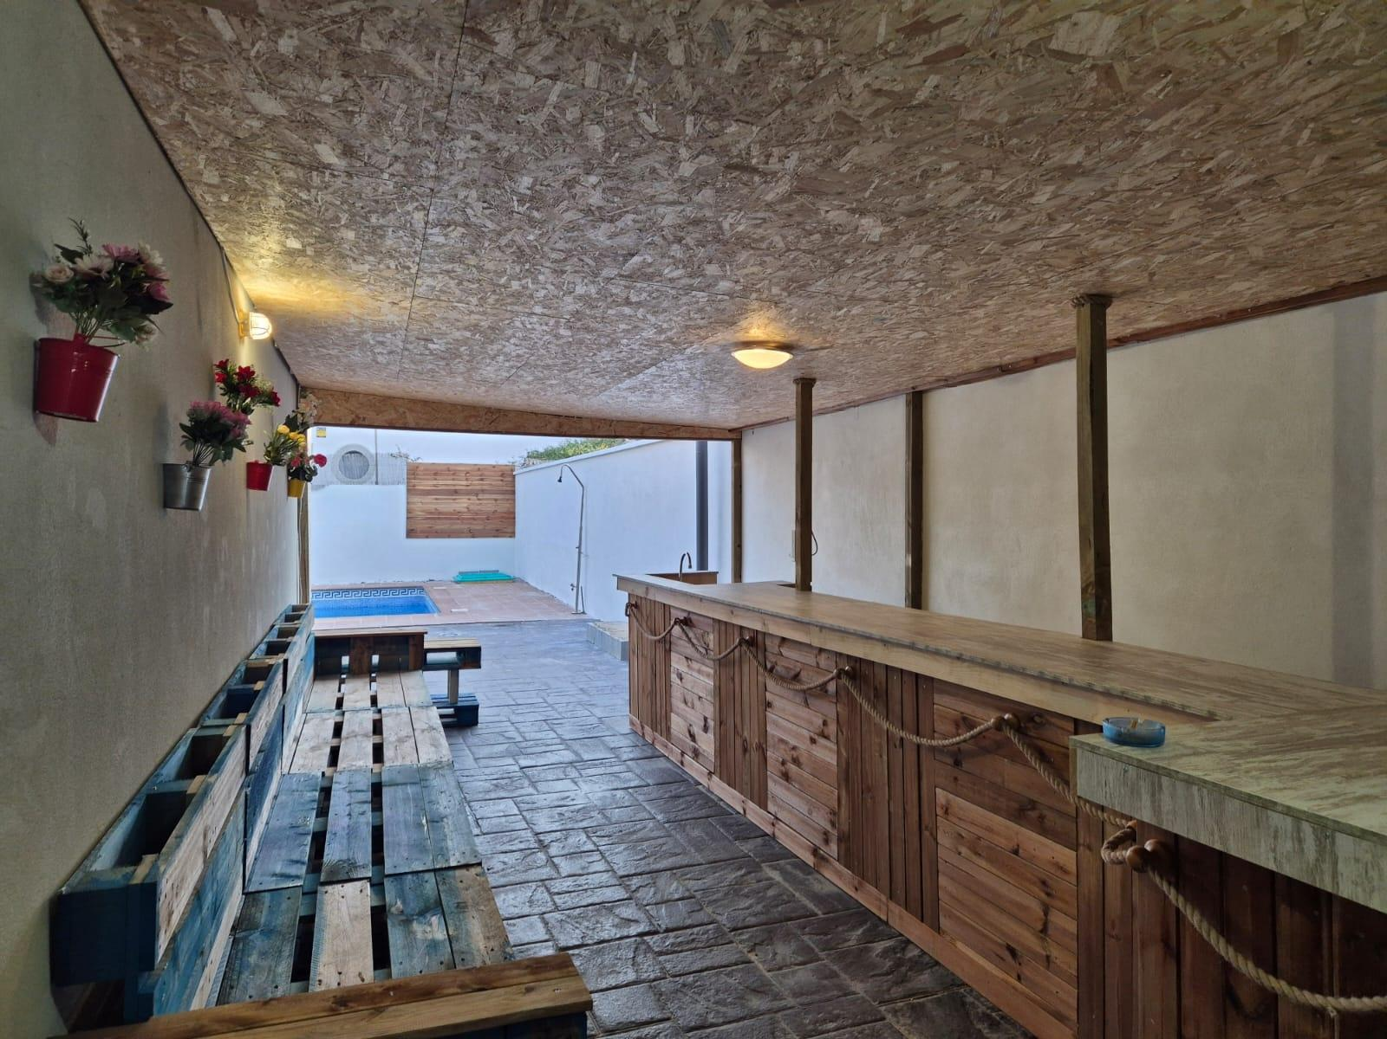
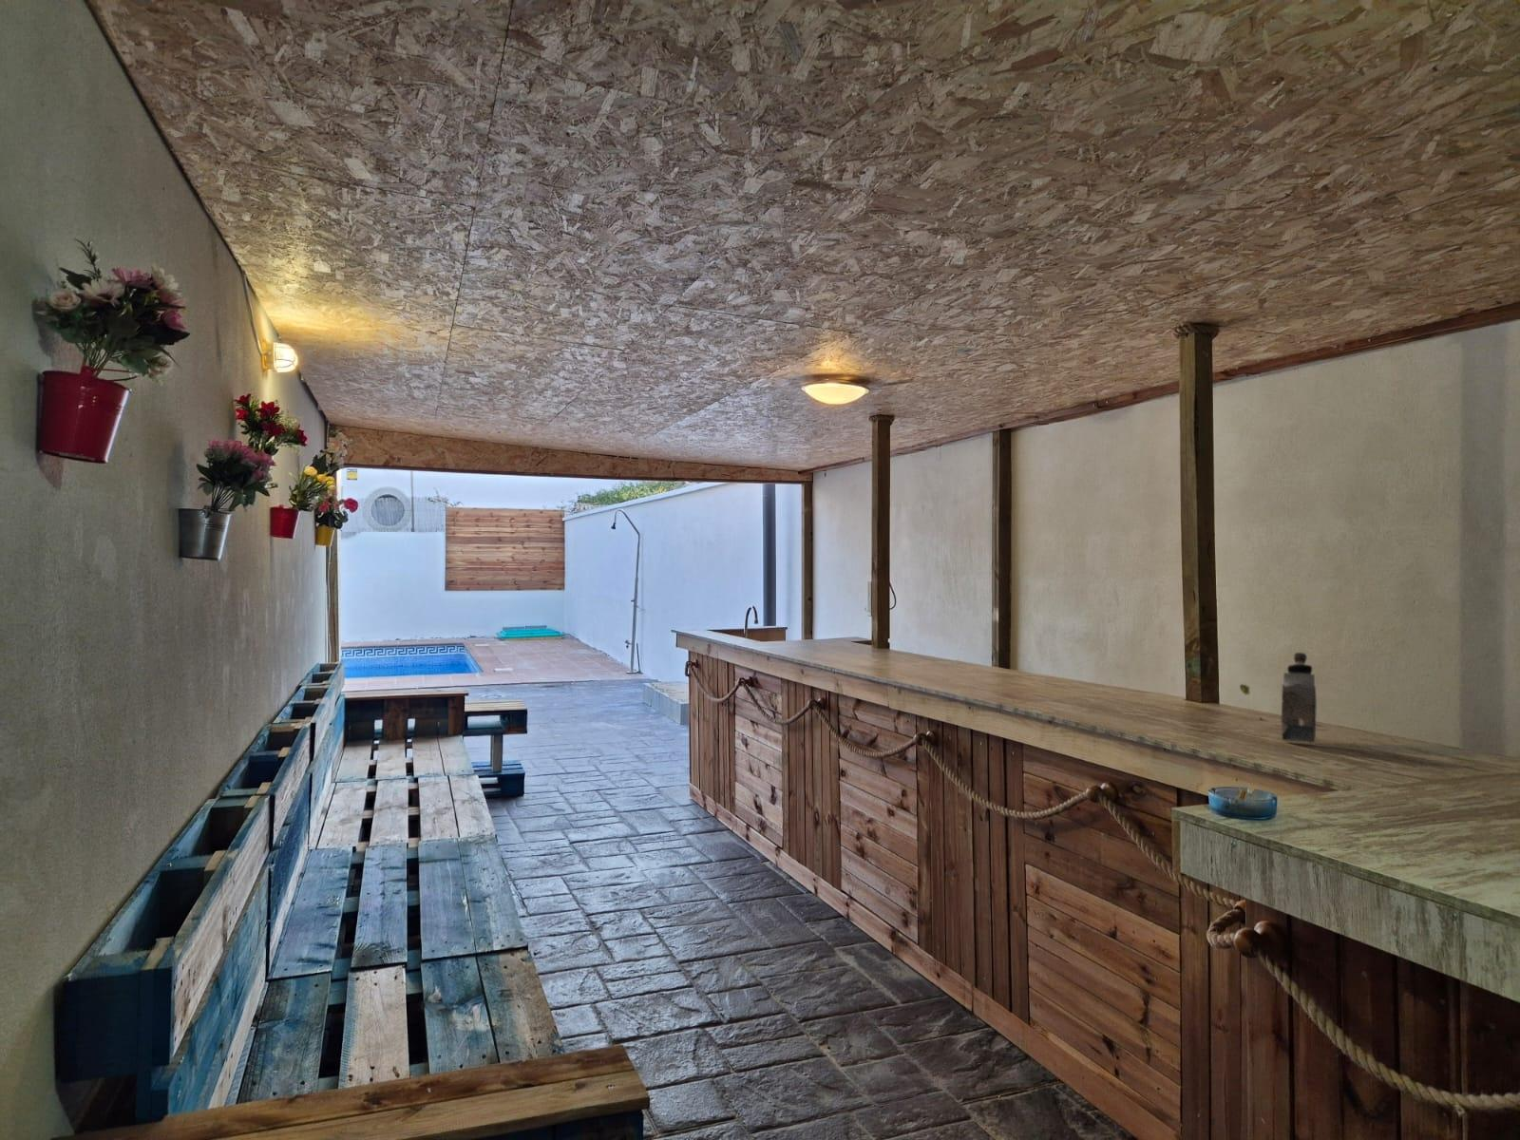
+ bust sculpture [1239,651,1318,742]
